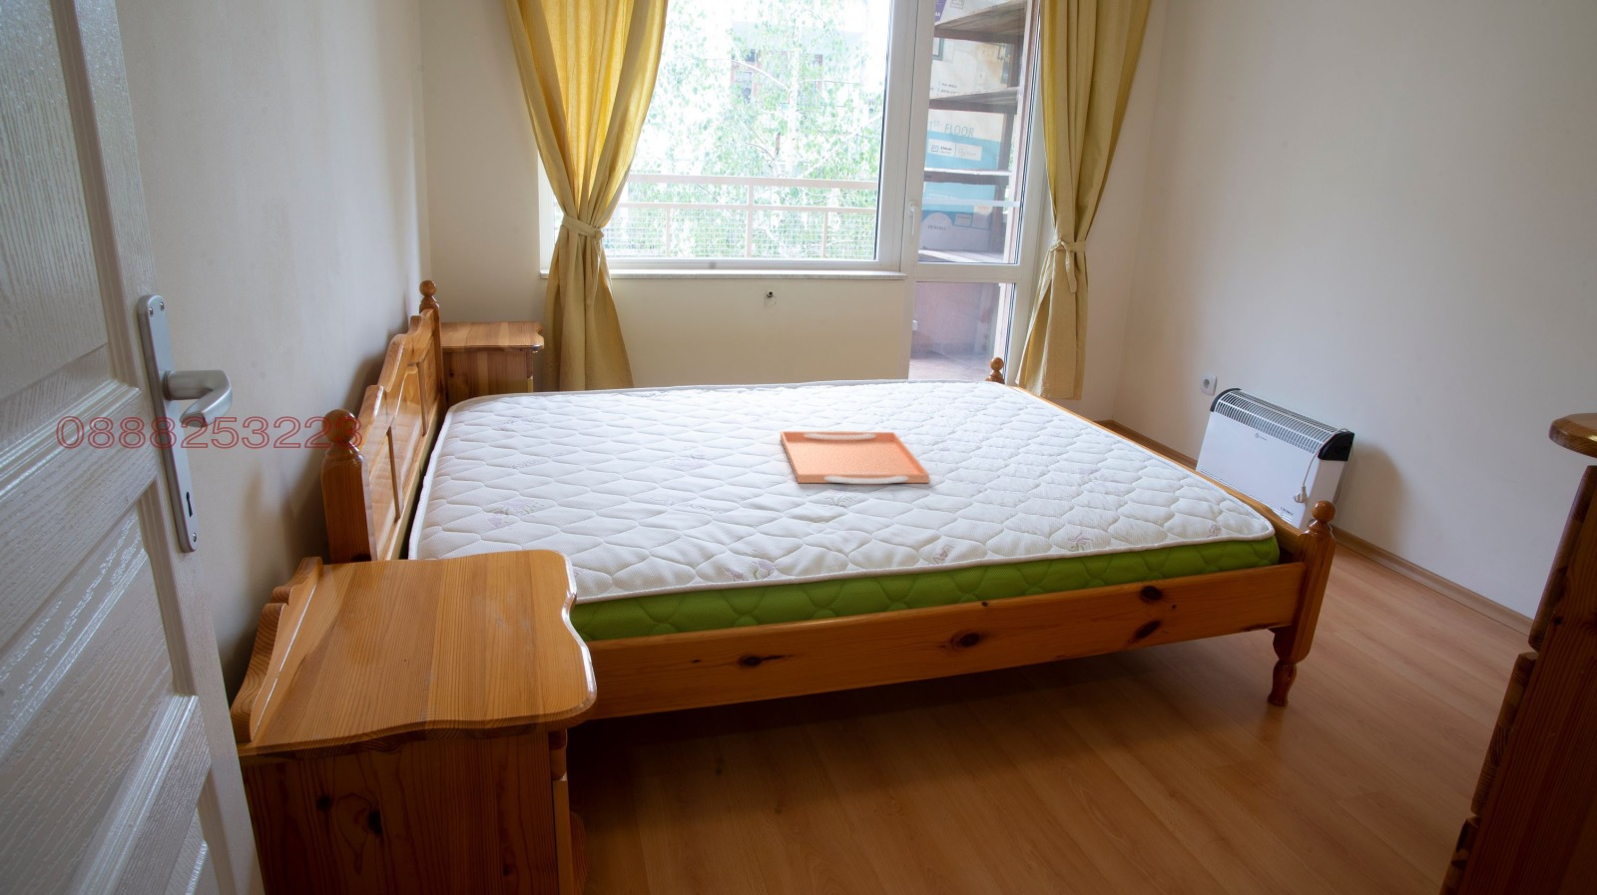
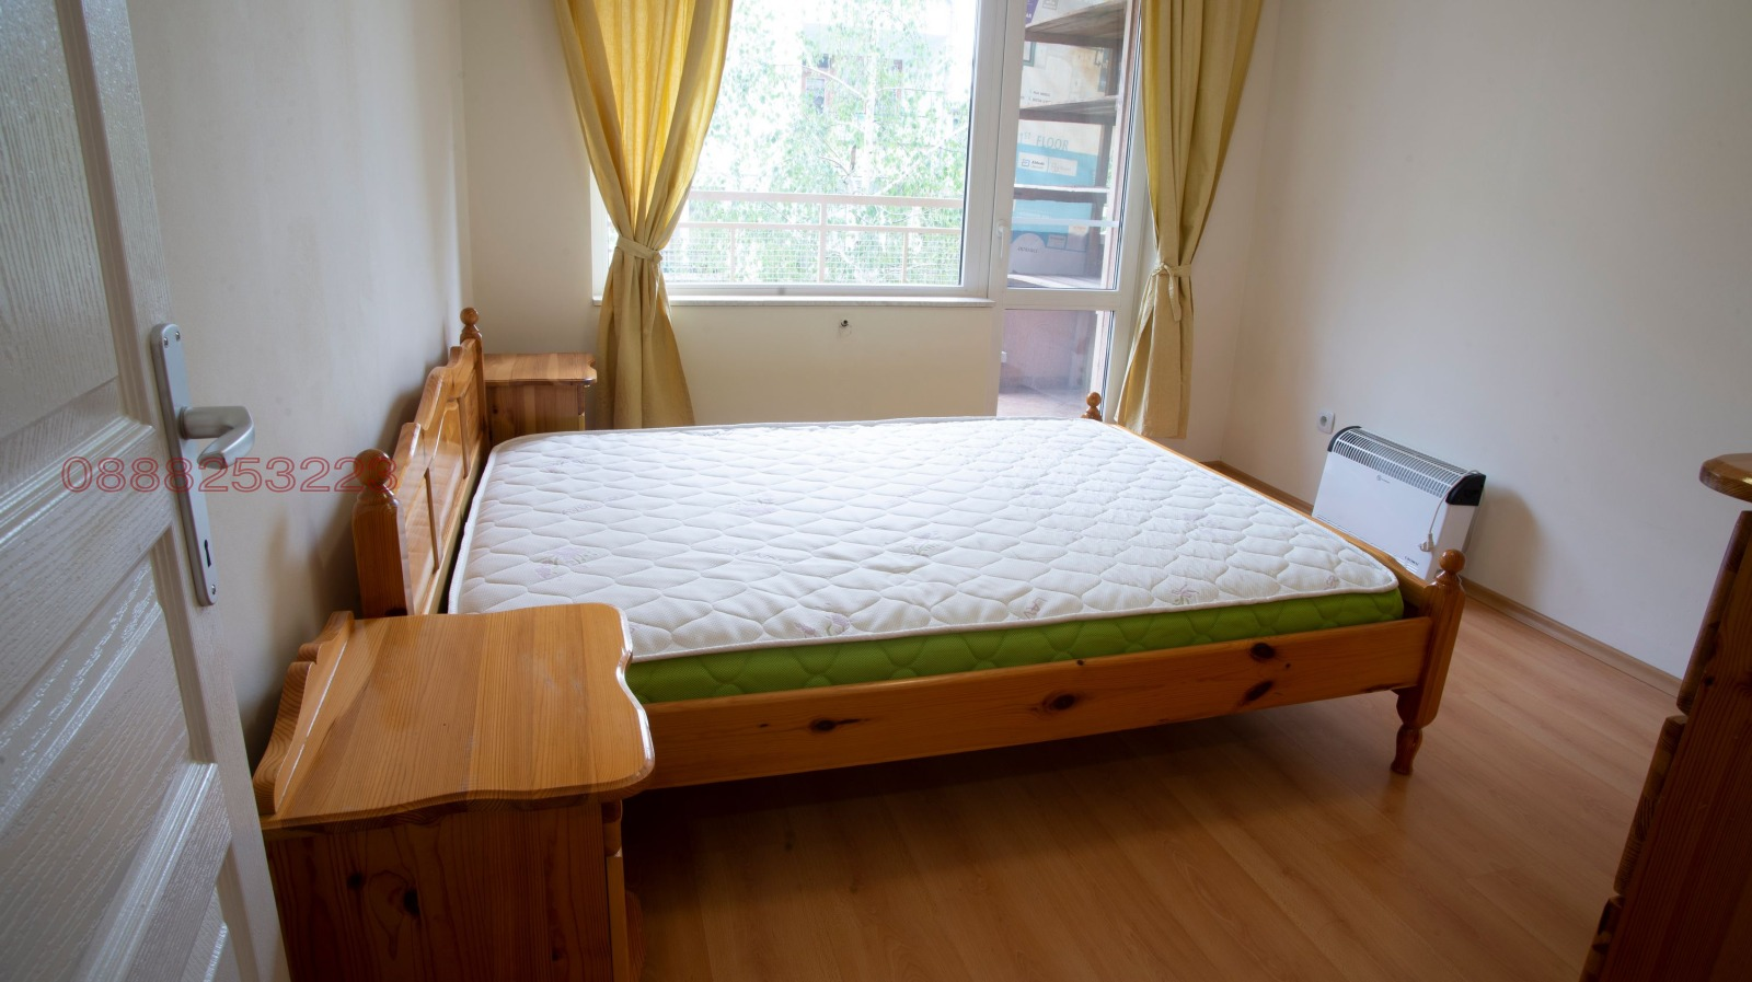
- serving tray [780,430,930,485]
